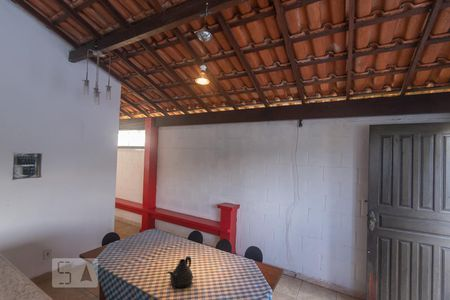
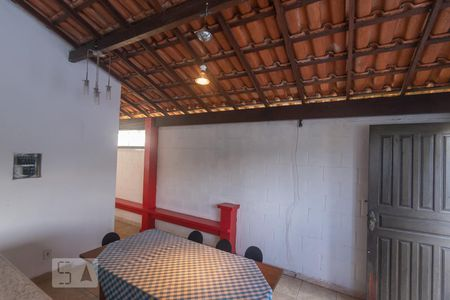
- teapot [166,255,194,289]
